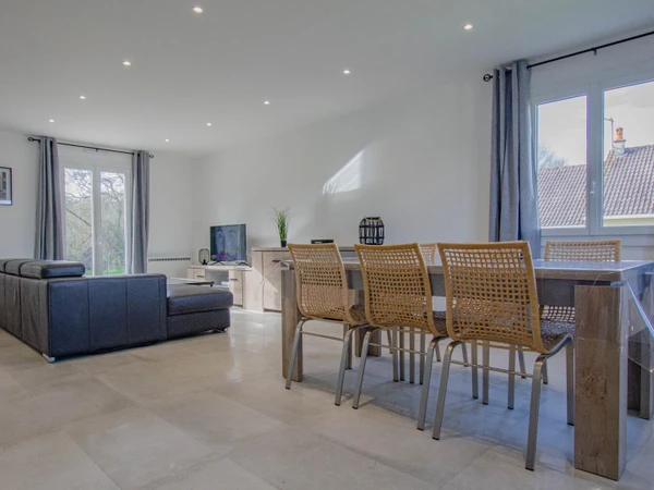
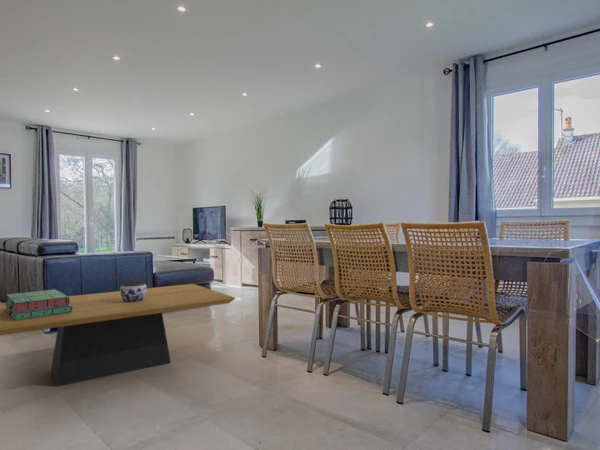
+ stack of books [4,289,72,321]
+ jar [119,281,148,302]
+ coffee table [0,283,236,388]
